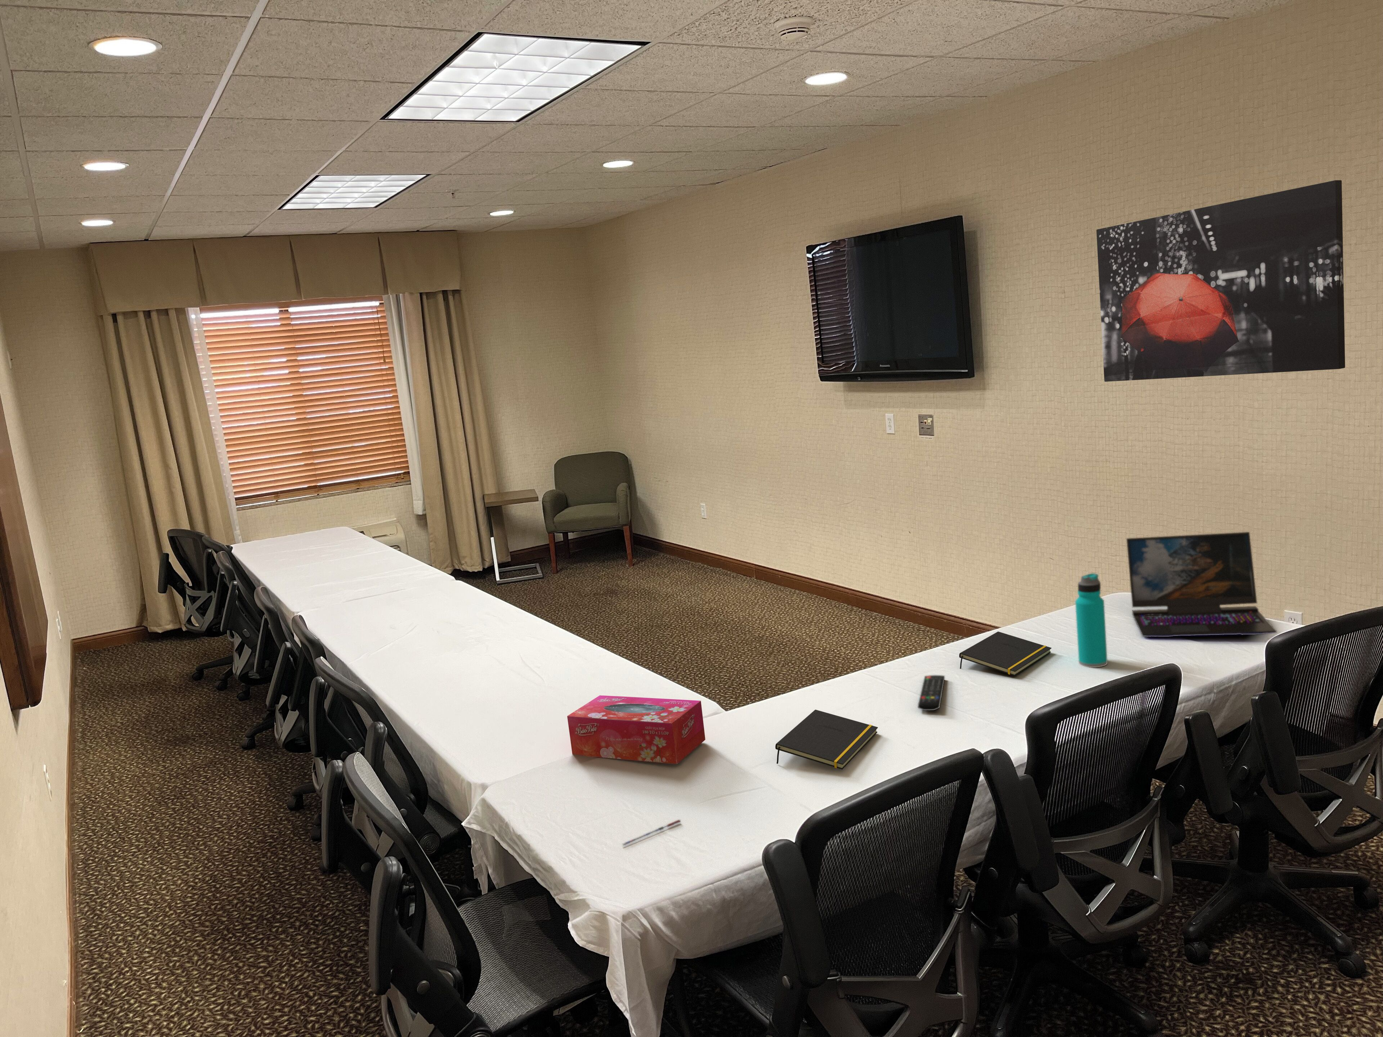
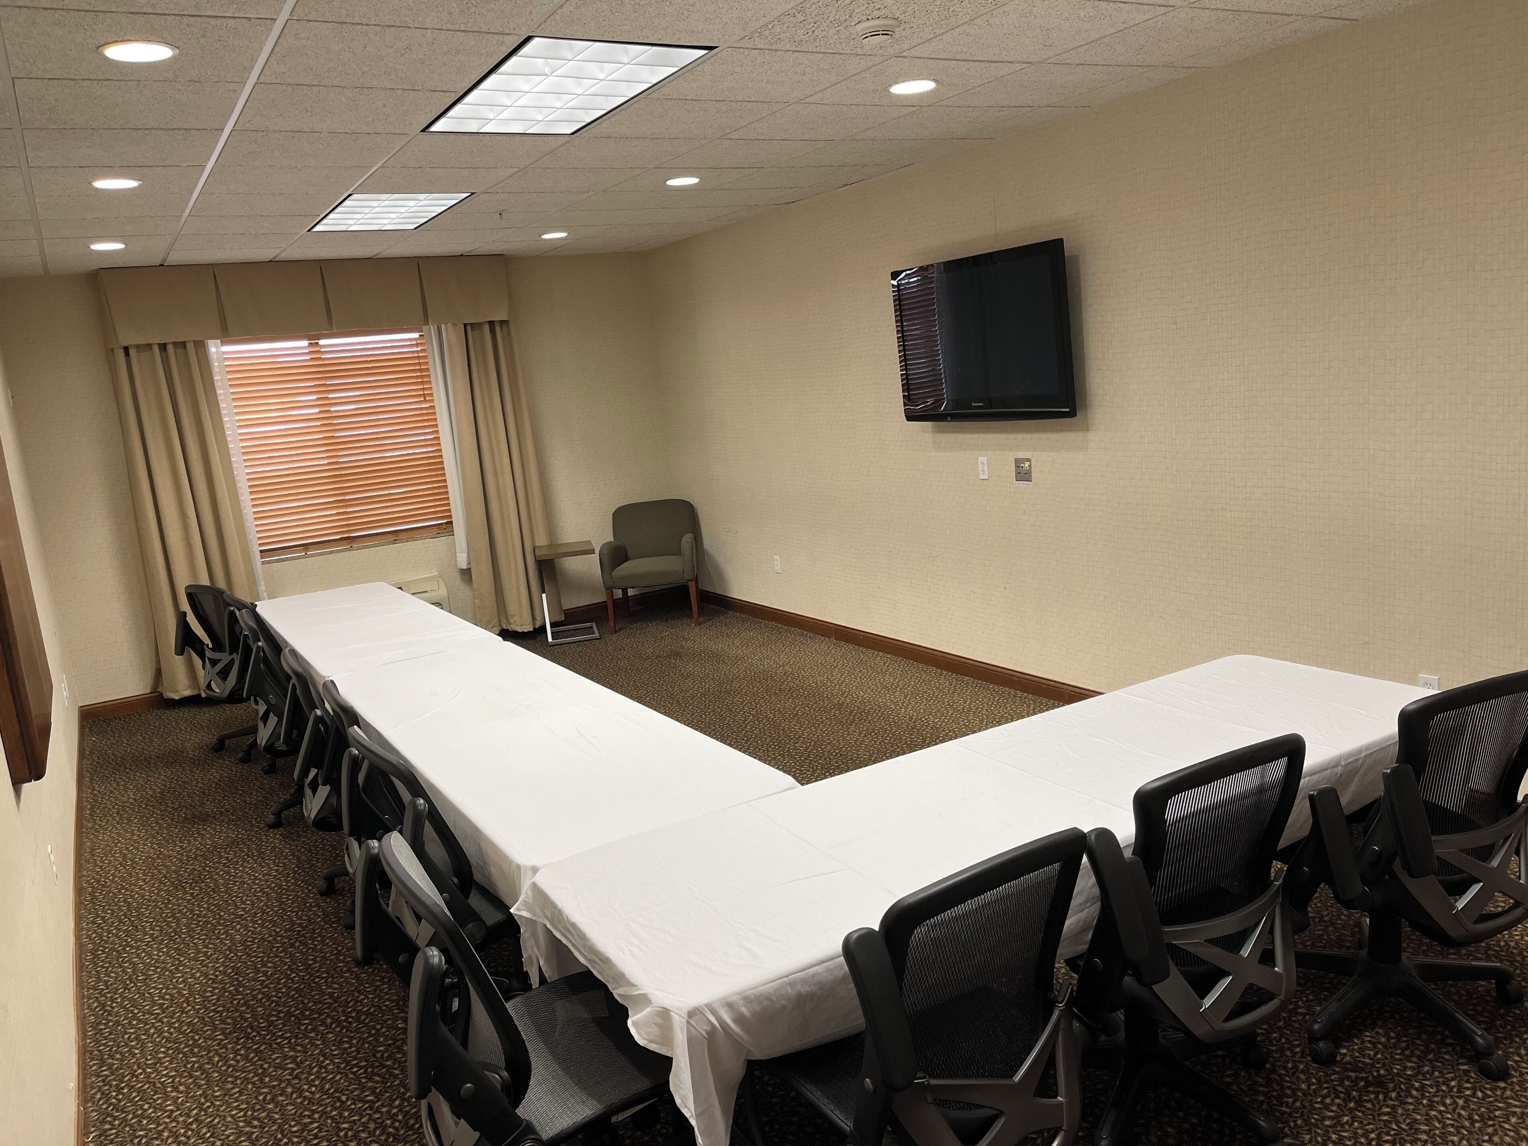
- notepad [775,709,878,770]
- pen [622,819,681,846]
- laptop [1126,532,1277,637]
- remote control [917,674,945,711]
- tissue box [567,695,706,765]
- wall art [1096,180,1346,382]
- water bottle [1075,573,1107,668]
- notepad [958,631,1052,676]
